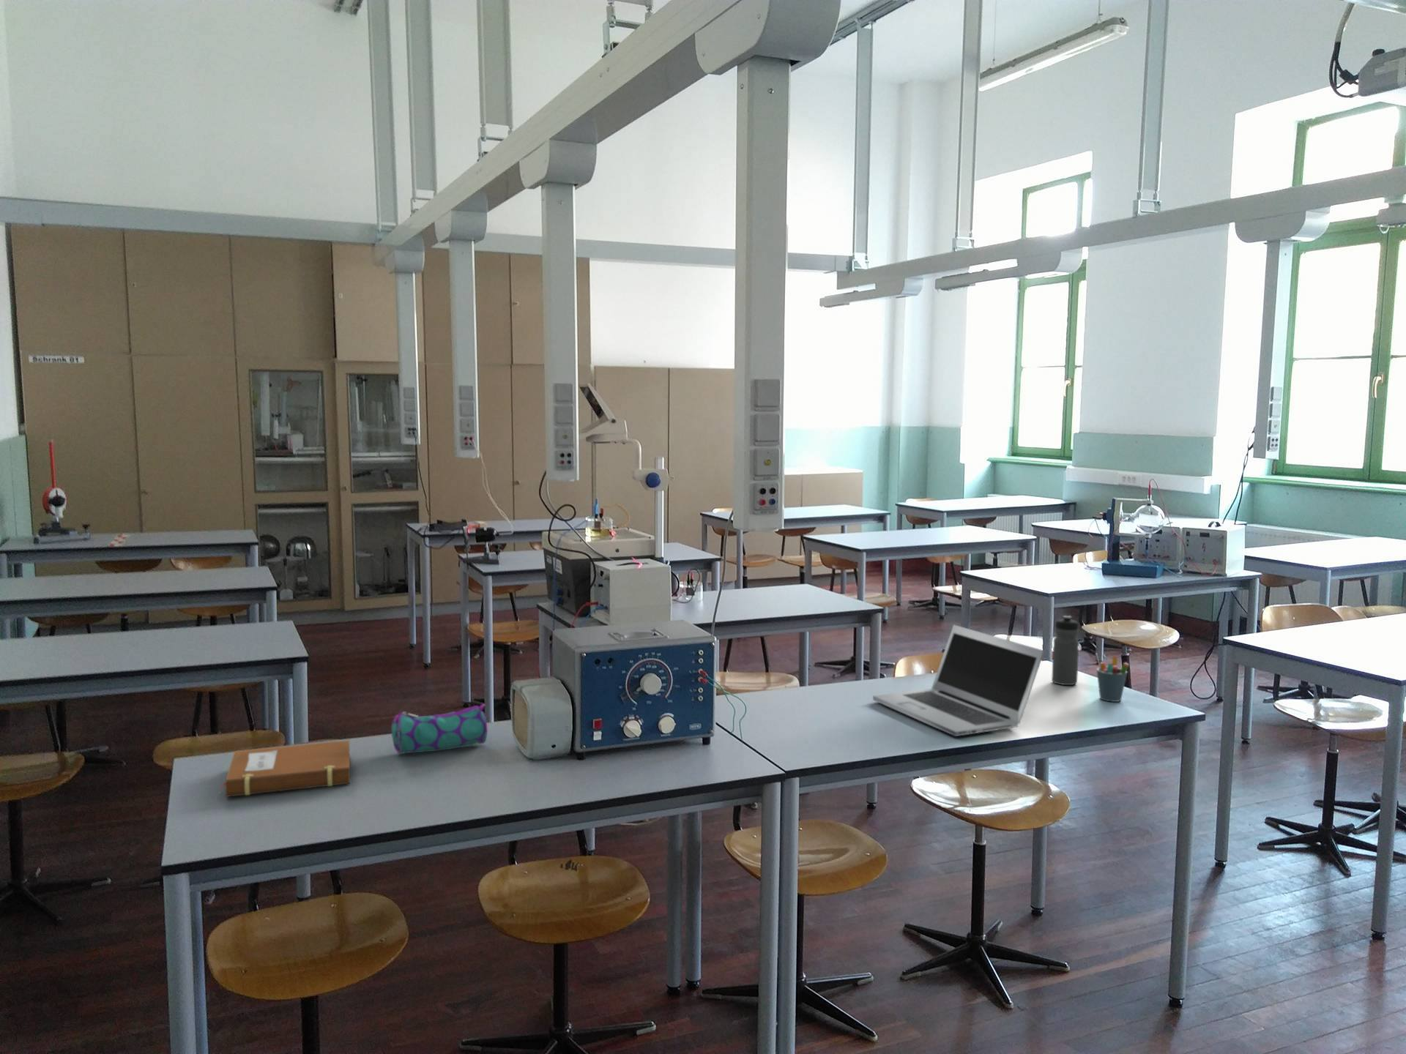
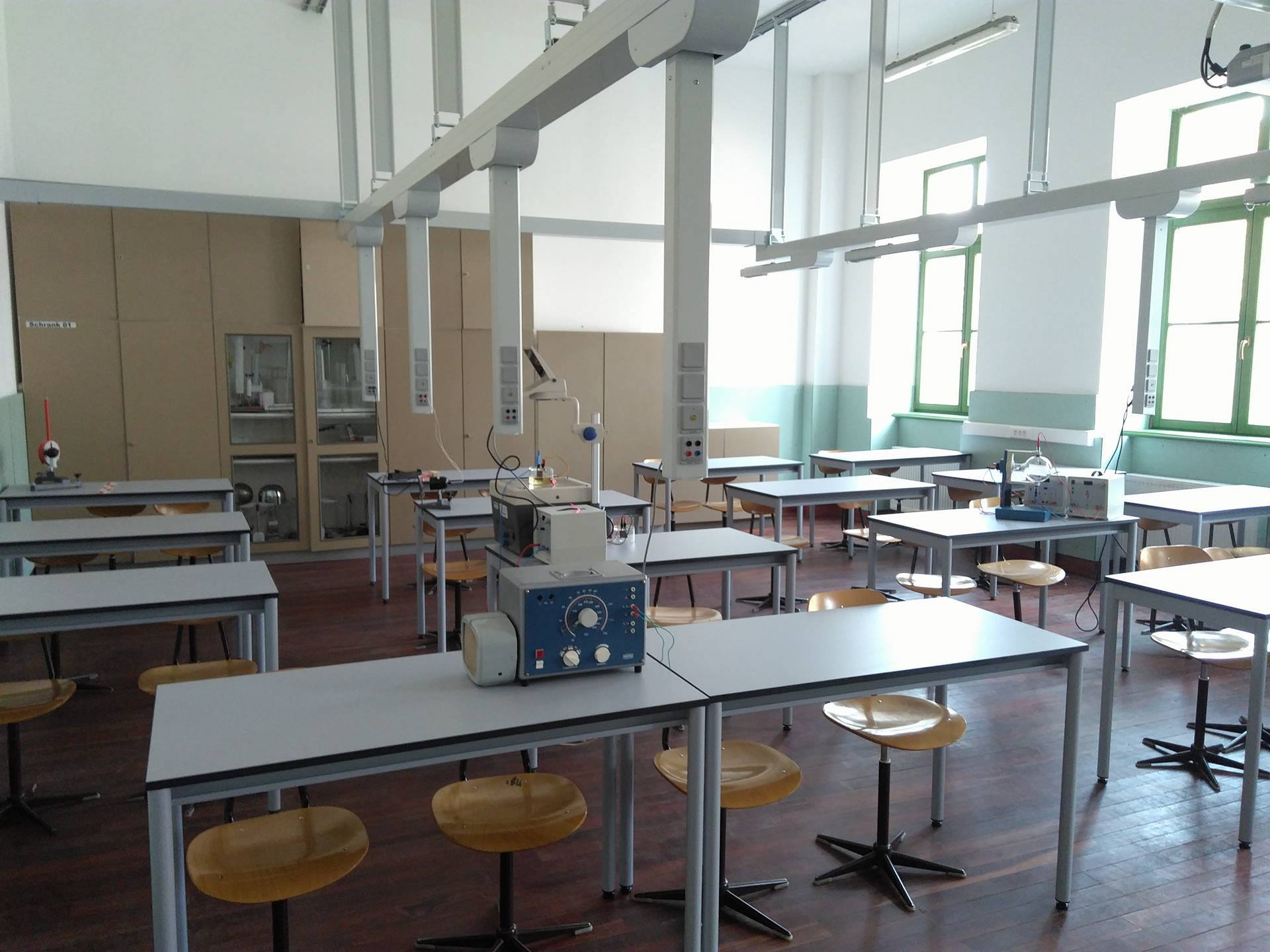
- pen holder [1096,652,1130,703]
- pencil case [391,703,488,755]
- water bottle [1051,614,1079,685]
- notebook [219,740,351,798]
- laptop [872,623,1045,737]
